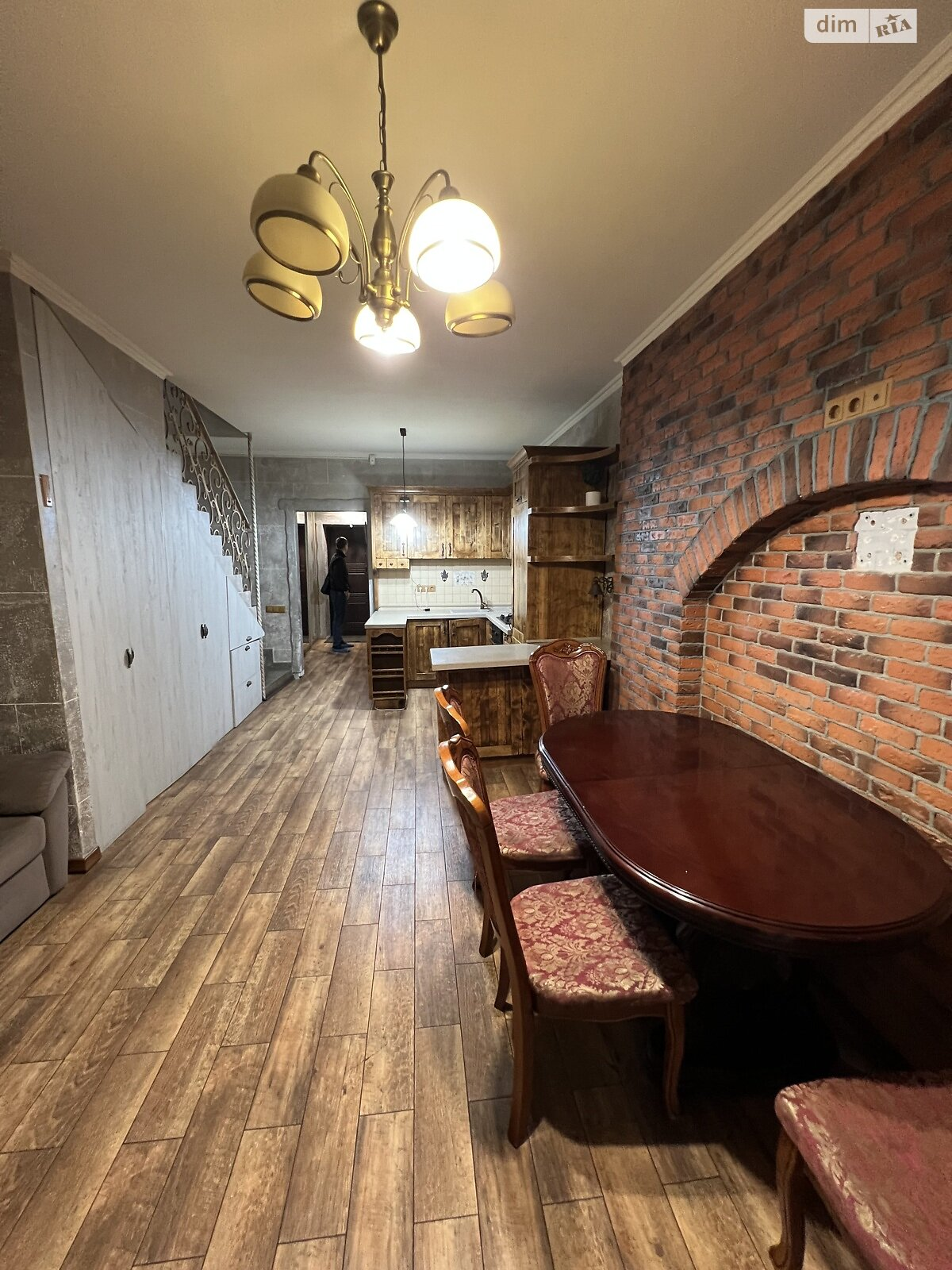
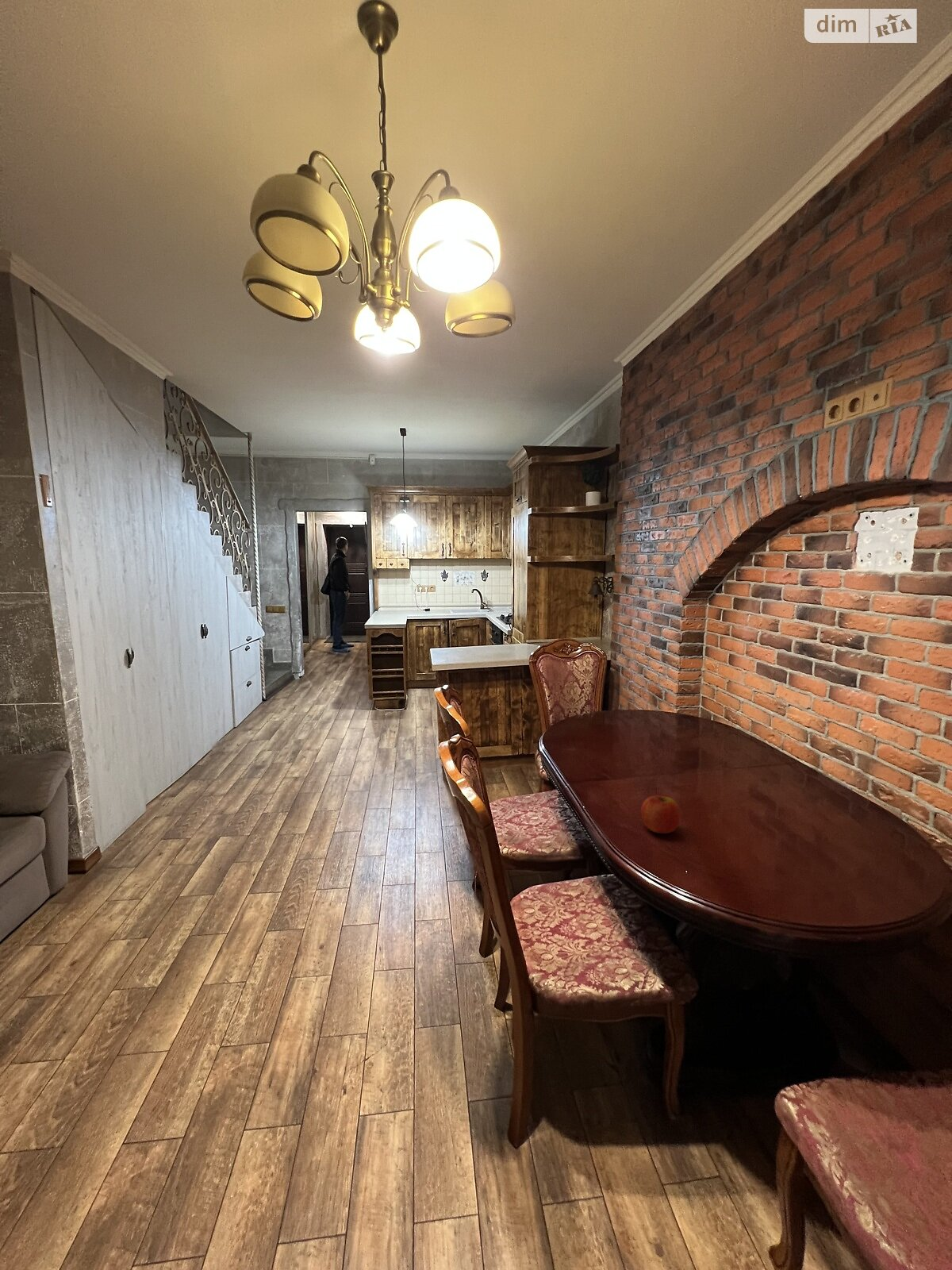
+ fruit [640,795,681,834]
